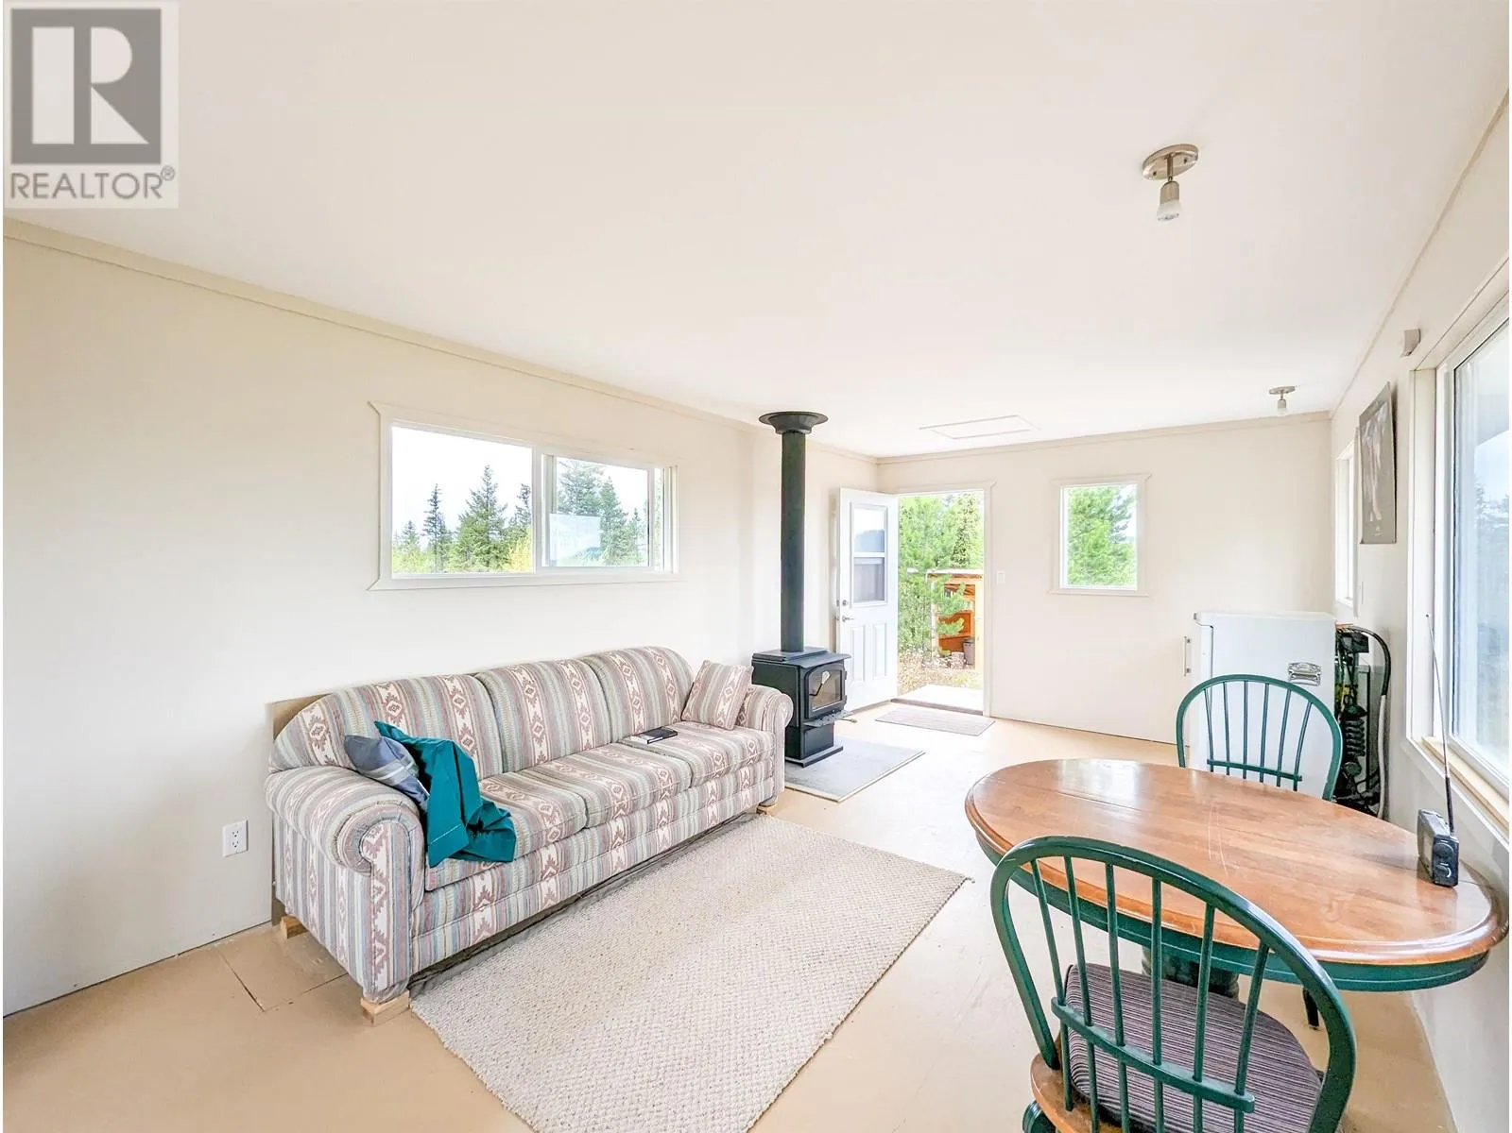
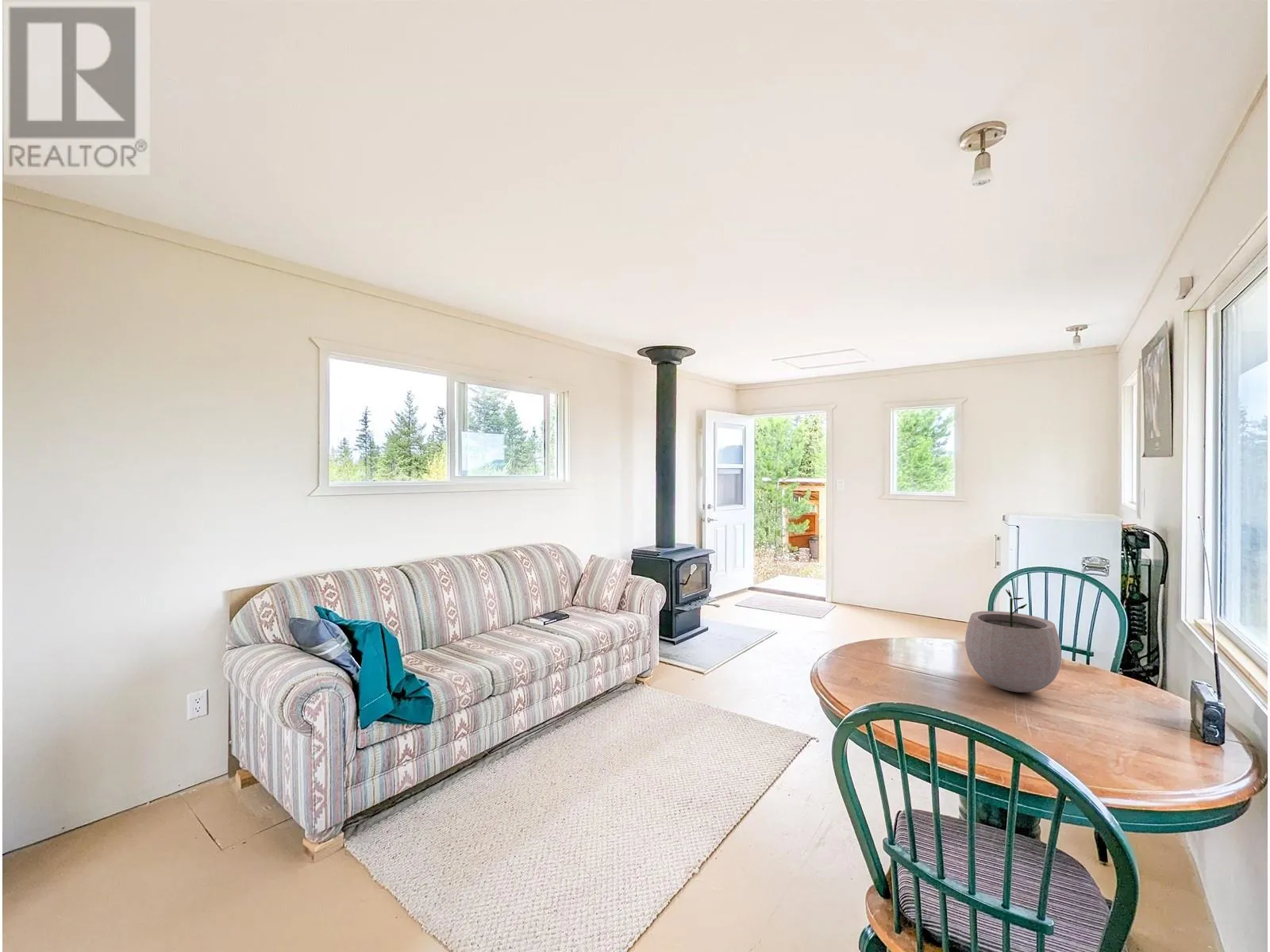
+ plant pot [964,589,1062,693]
